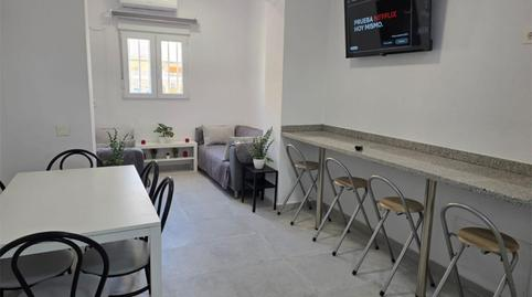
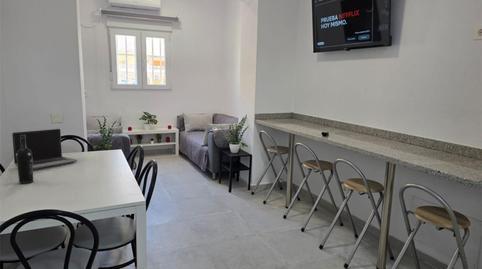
+ wine bottle [16,135,34,185]
+ laptop computer [11,128,78,170]
